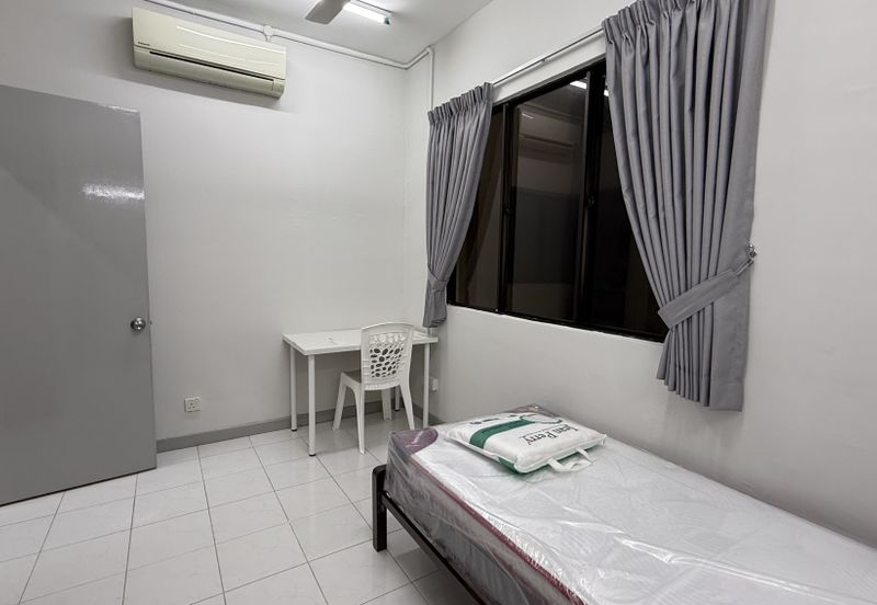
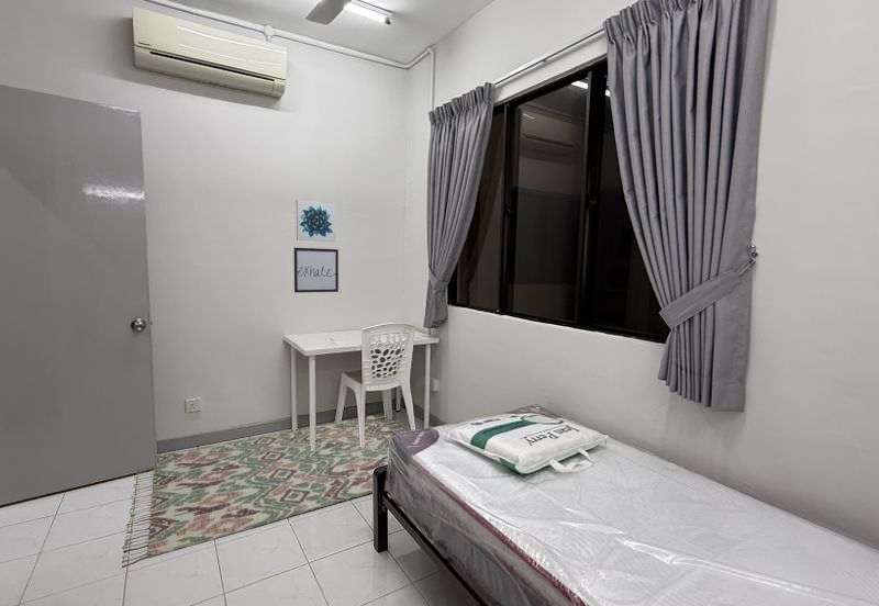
+ rug [121,413,405,569]
+ wall art [293,247,340,293]
+ wall art [296,200,336,243]
